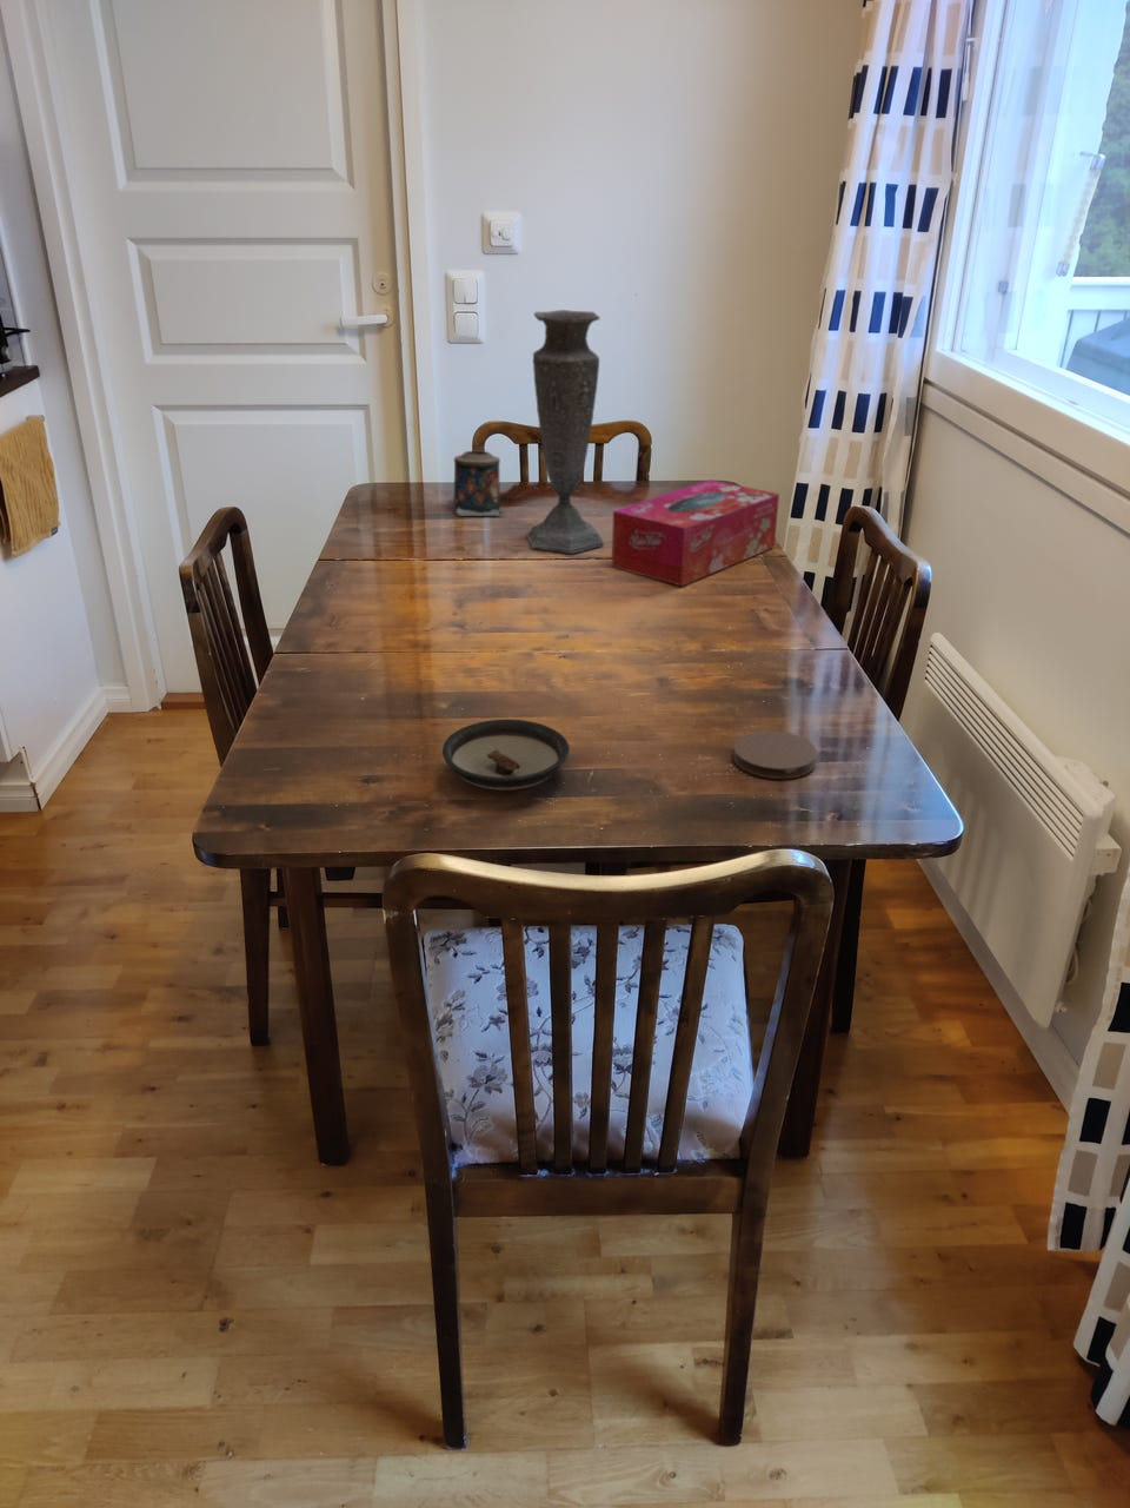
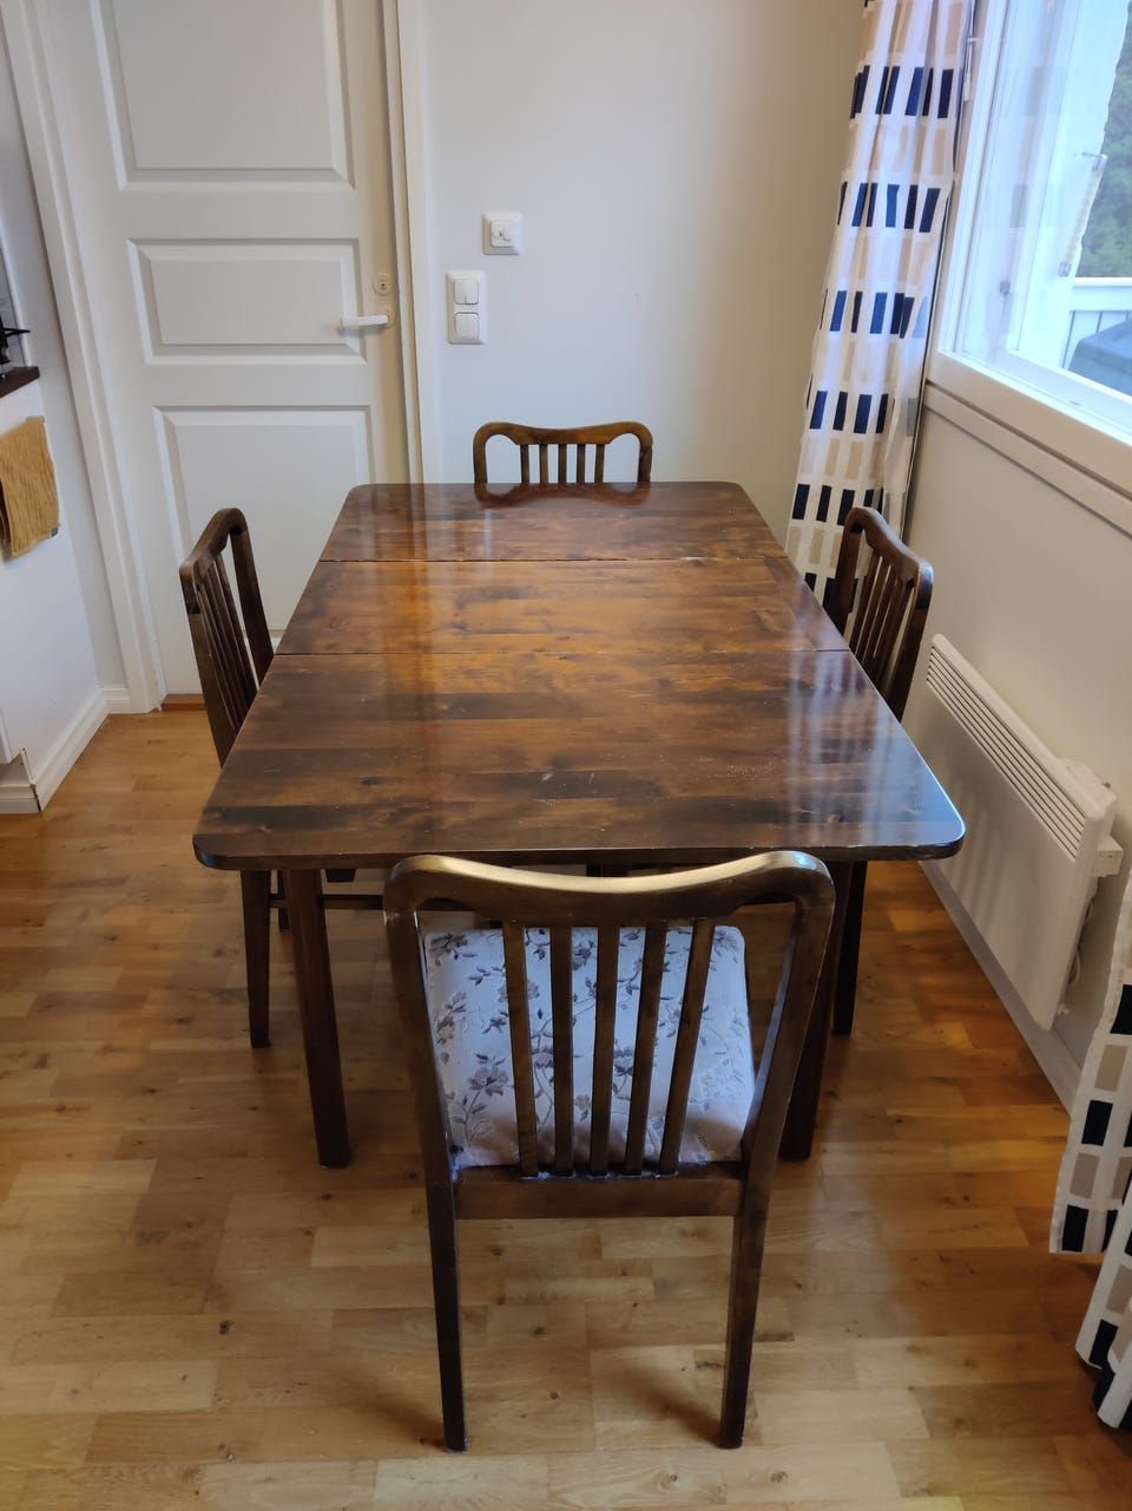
- tissue box [611,479,780,587]
- coaster [732,729,818,780]
- saucer [442,718,571,792]
- vase [525,309,605,555]
- candle [452,450,503,518]
